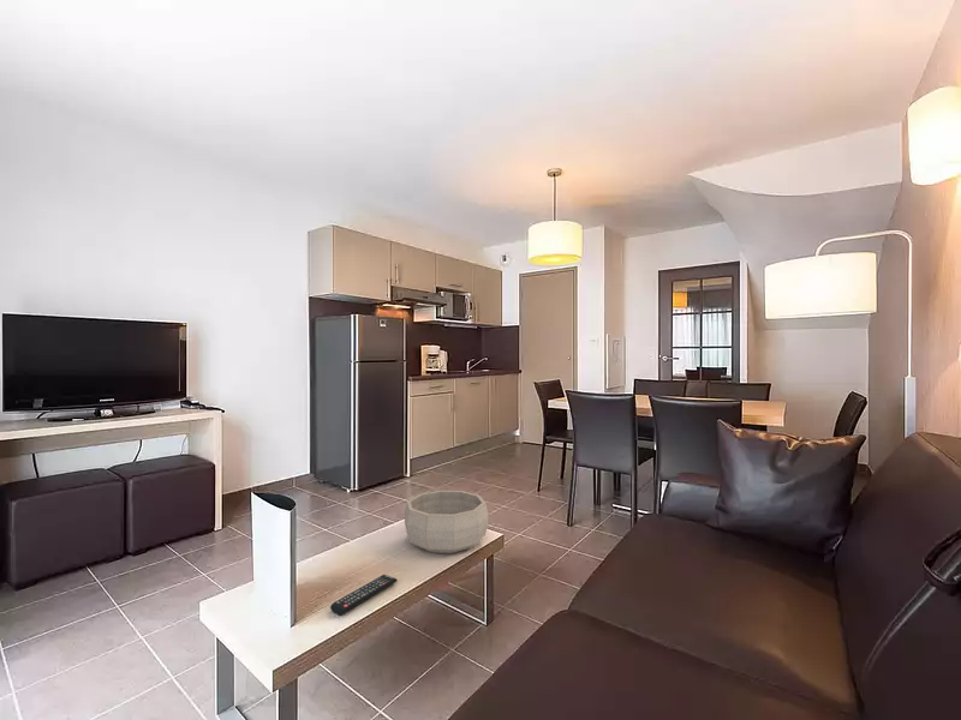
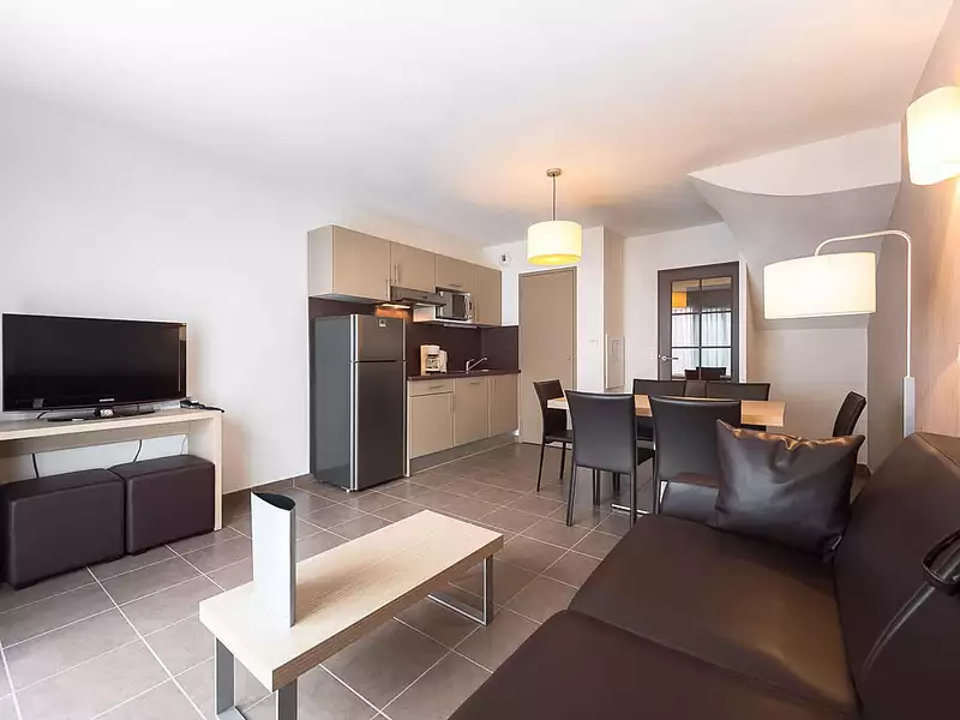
- remote control [329,574,399,617]
- decorative bowl [402,490,490,554]
